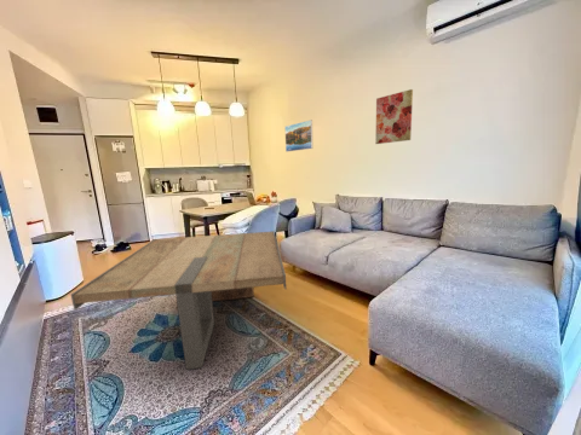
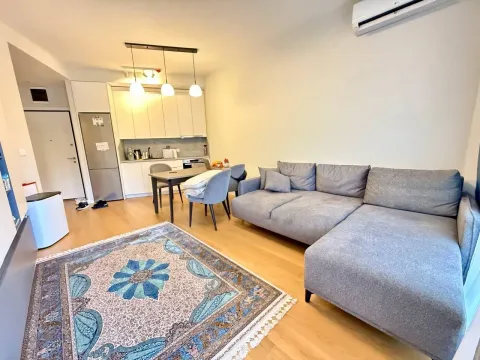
- wall art [374,88,414,145]
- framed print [283,118,315,153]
- coffee table [70,230,287,371]
